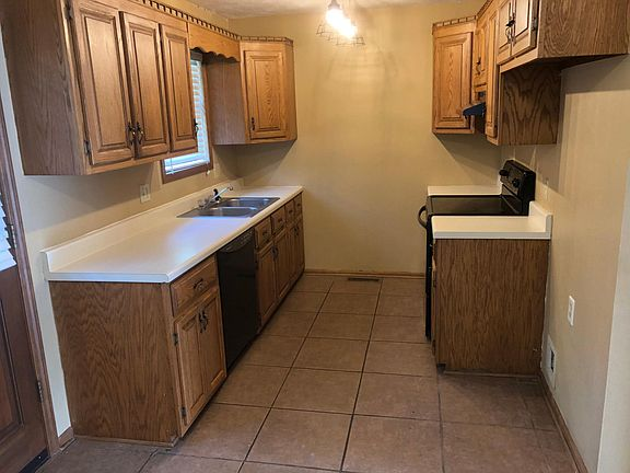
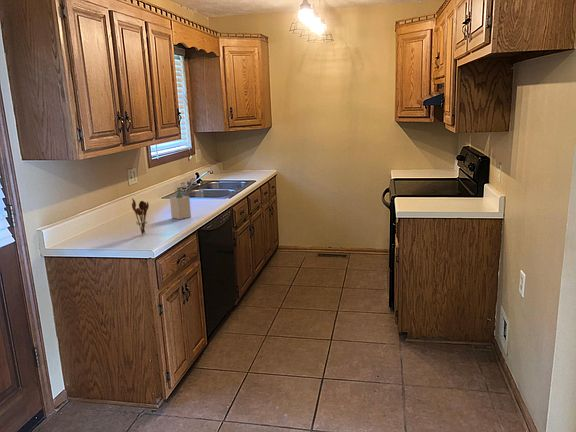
+ soap bottle [169,185,192,220]
+ utensil holder [131,197,150,236]
